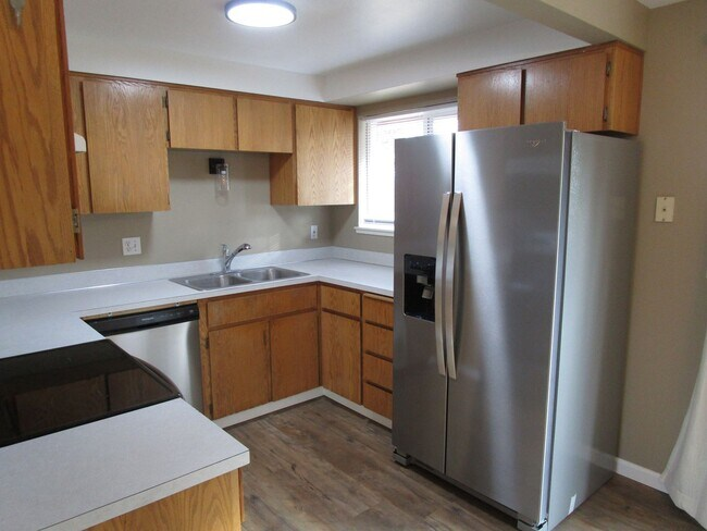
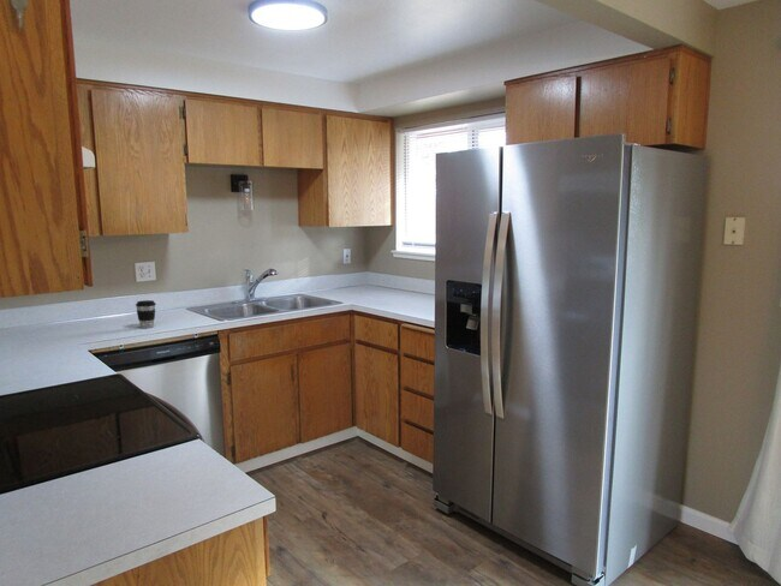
+ coffee cup [135,299,157,329]
